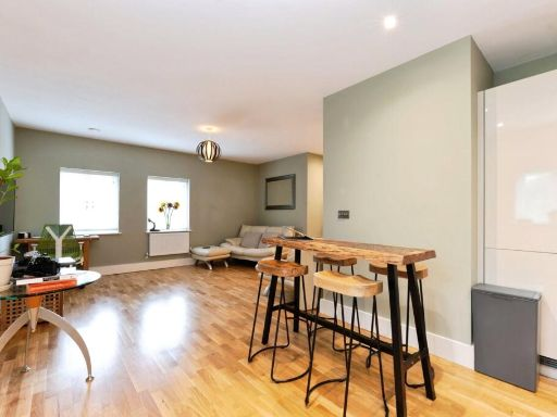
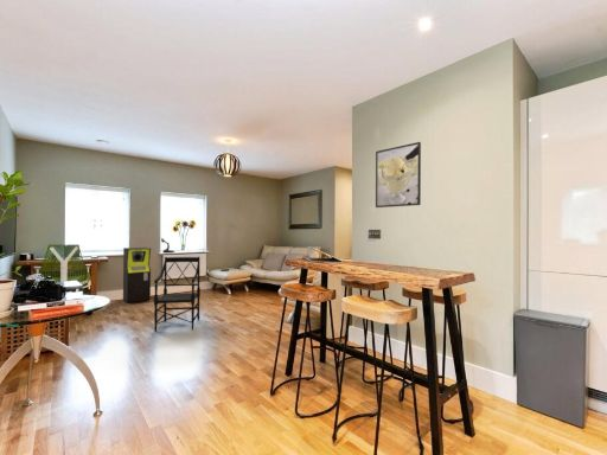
+ armchair [153,256,202,333]
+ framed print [375,141,422,209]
+ storage cabinet [122,246,152,303]
